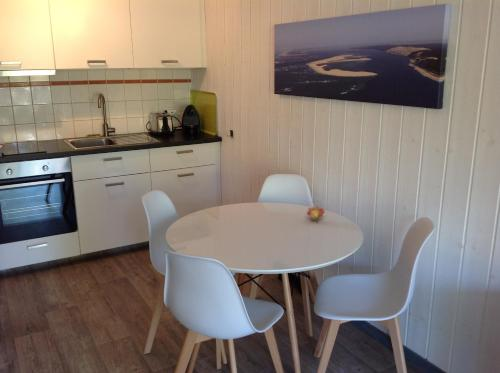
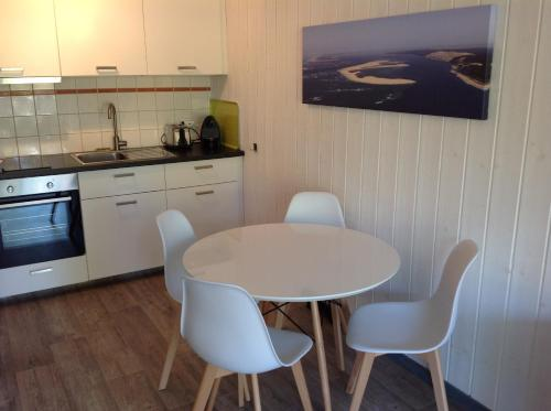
- flower [306,205,326,223]
